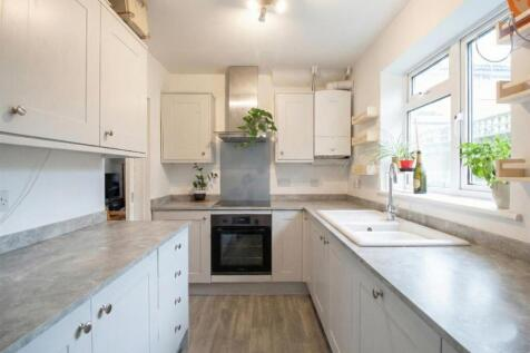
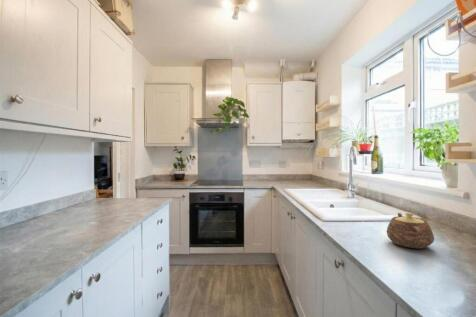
+ teapot [386,212,435,249]
